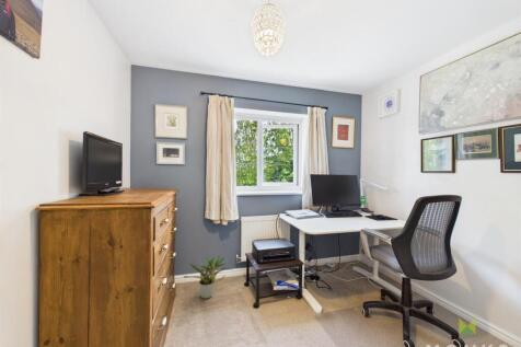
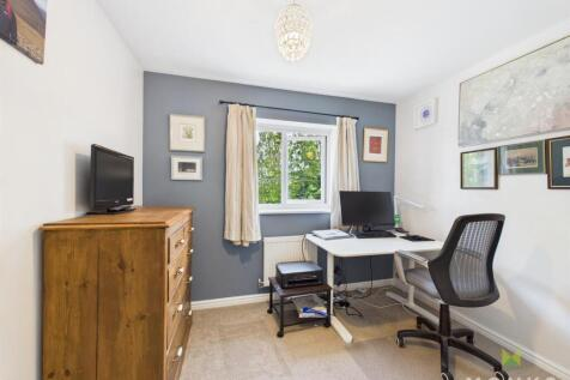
- potted plant [183,255,234,300]
